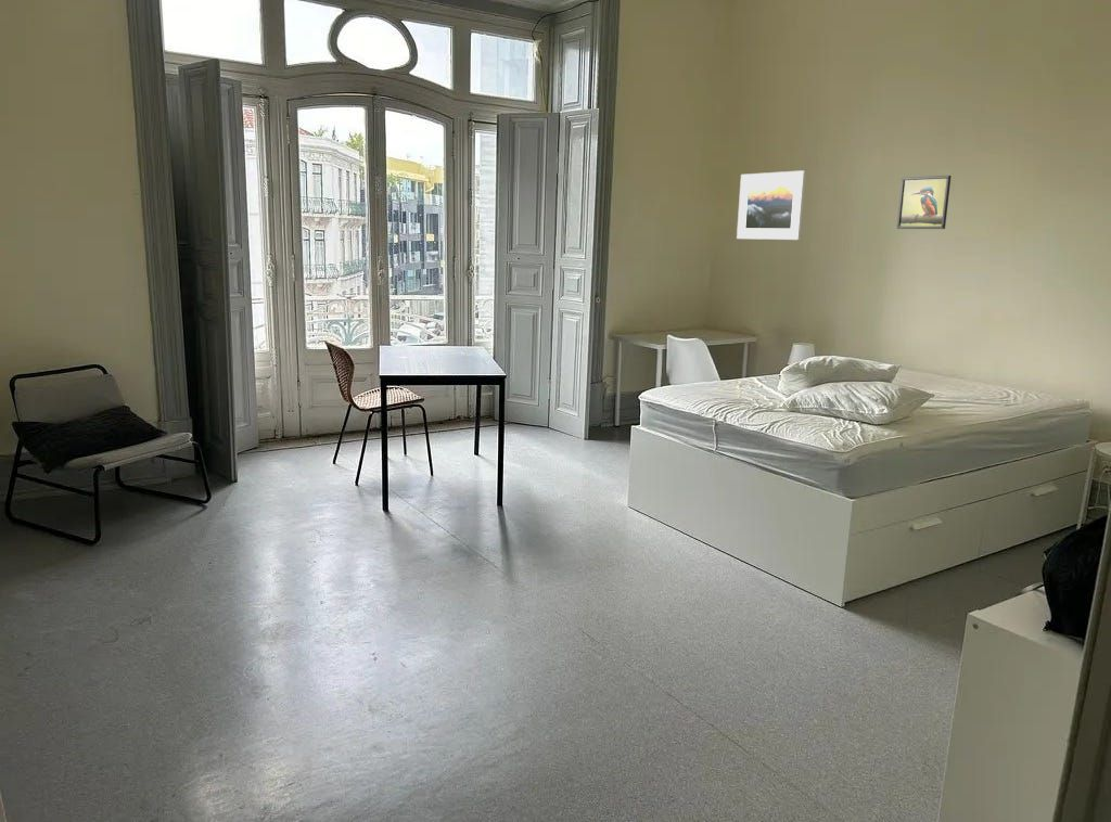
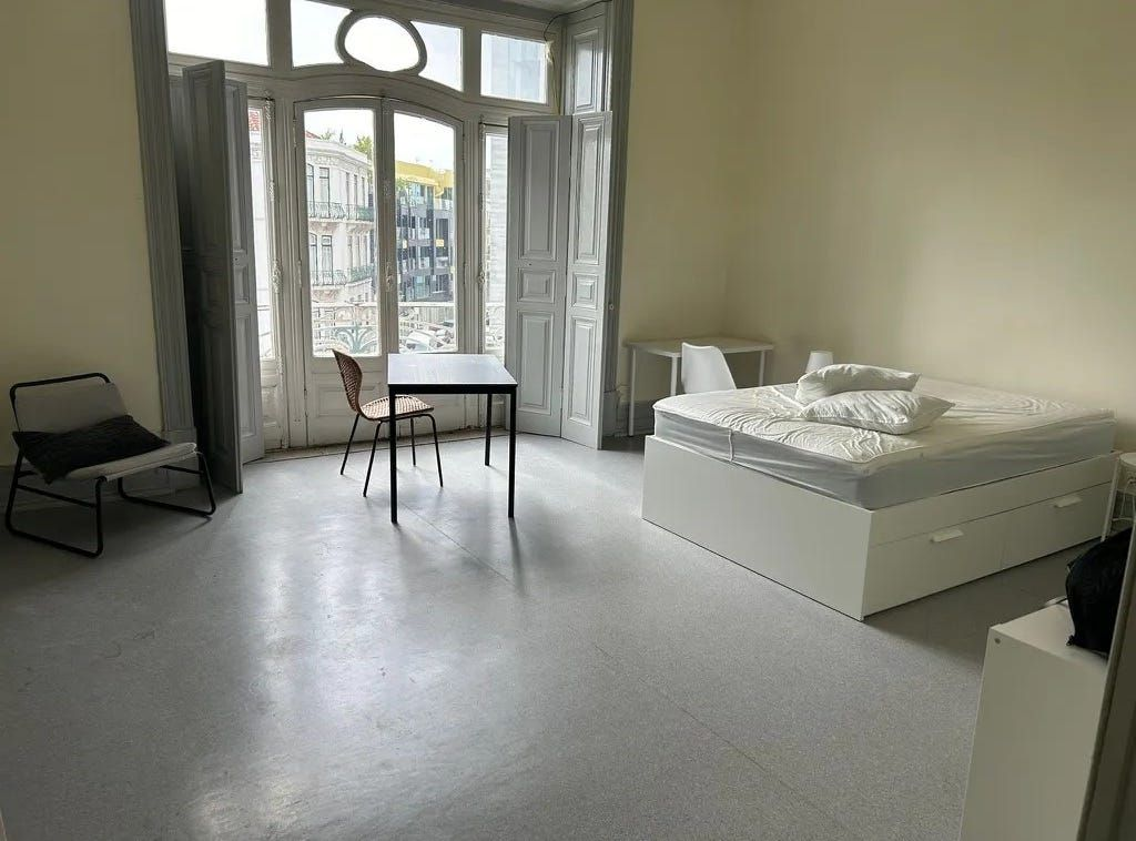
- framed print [736,169,806,241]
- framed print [896,175,953,230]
